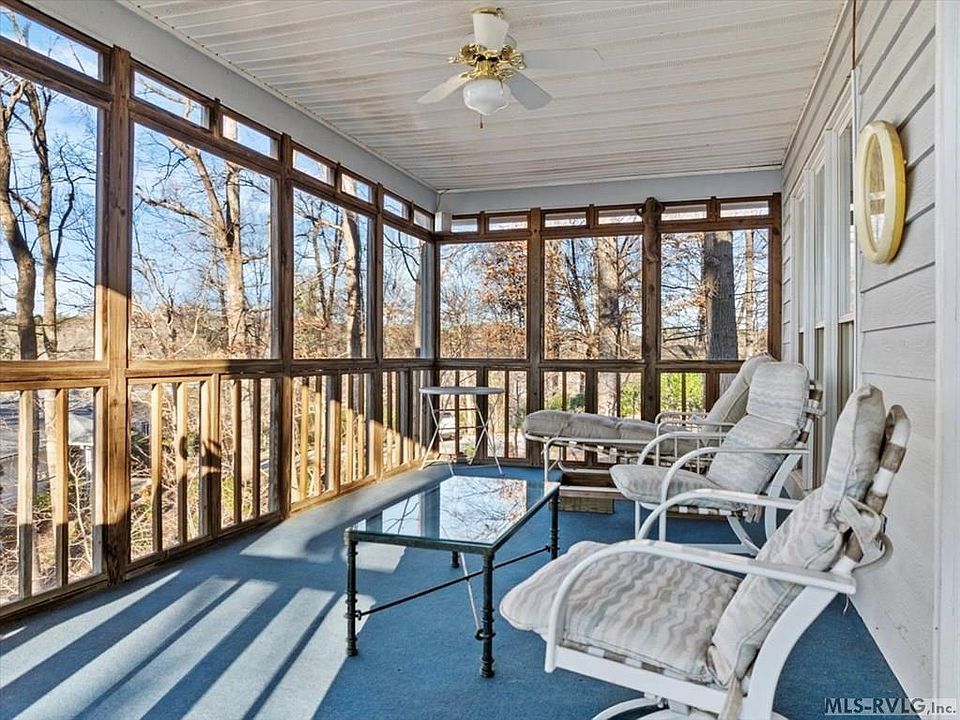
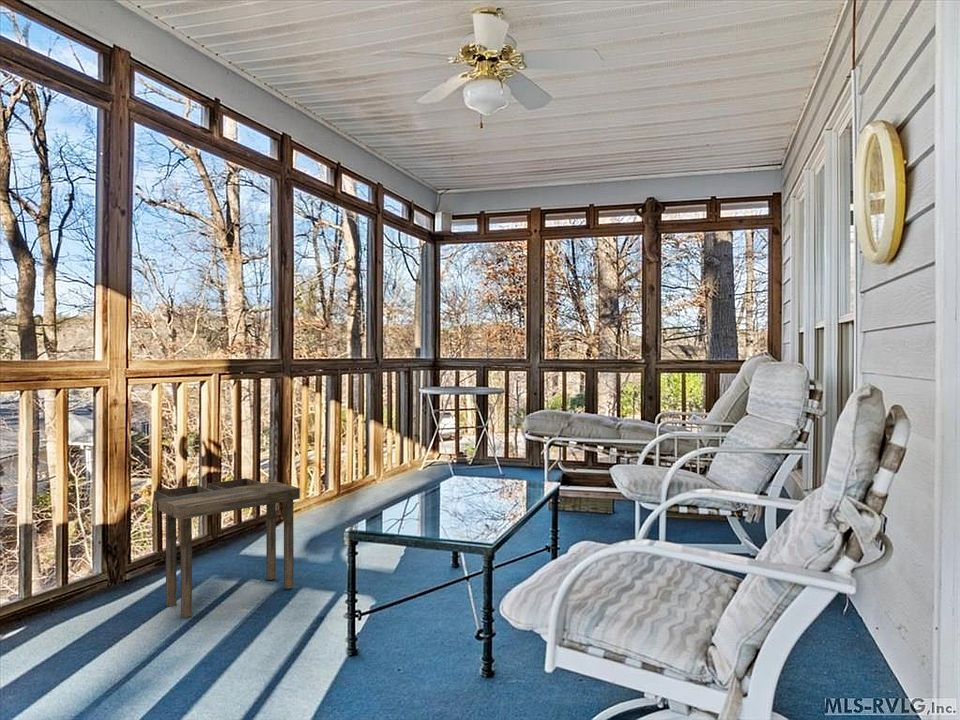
+ side table [153,477,301,619]
